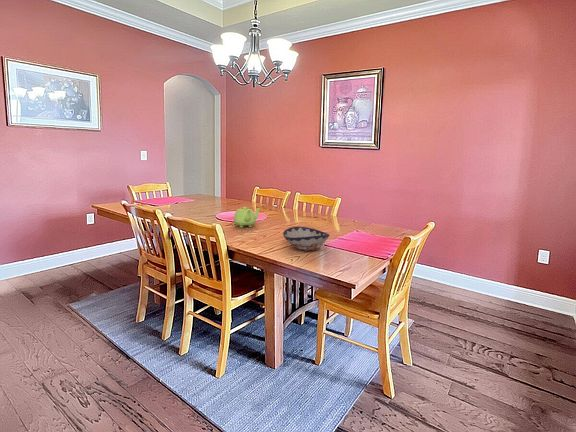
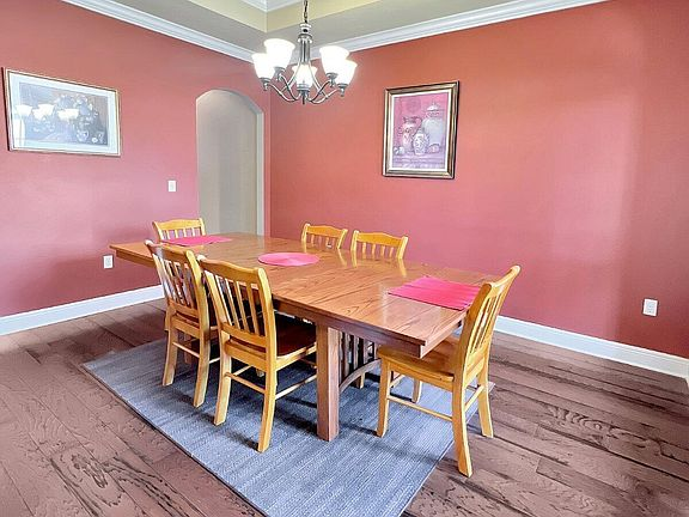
- teapot [233,206,261,228]
- decorative bowl [282,226,330,252]
